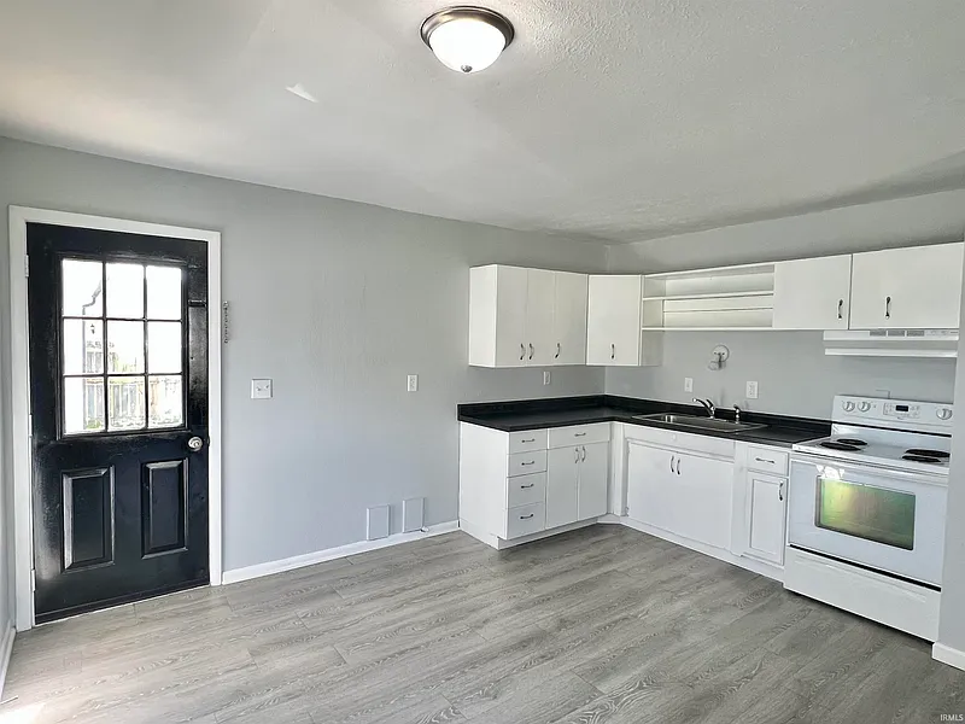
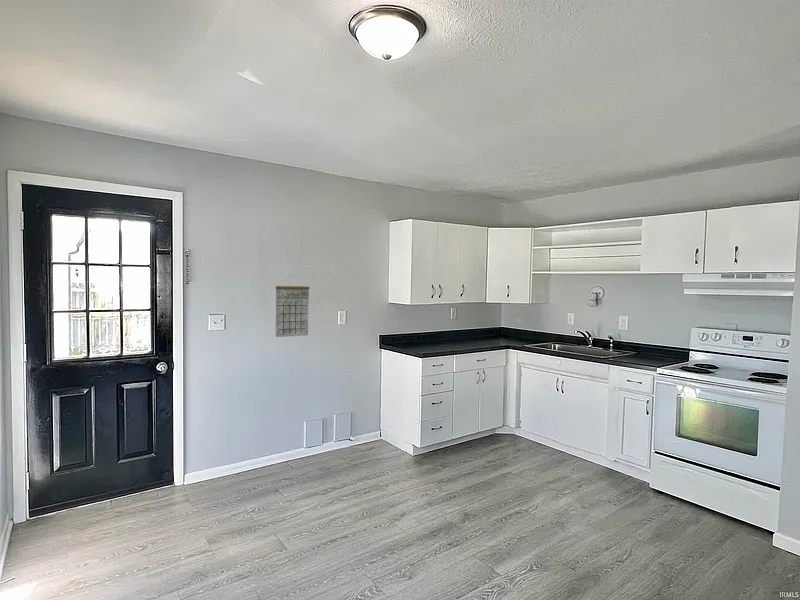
+ calendar [275,274,310,338]
